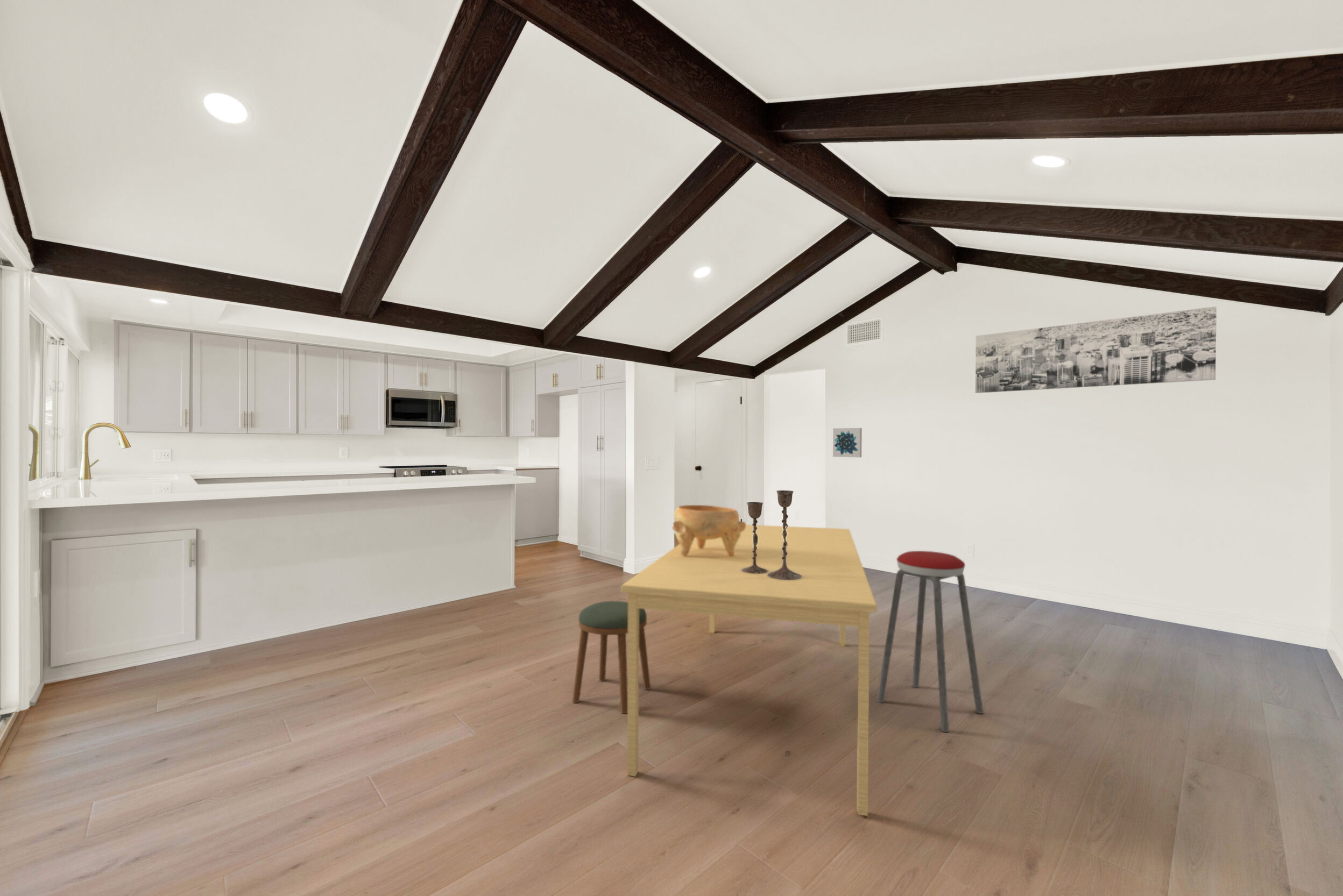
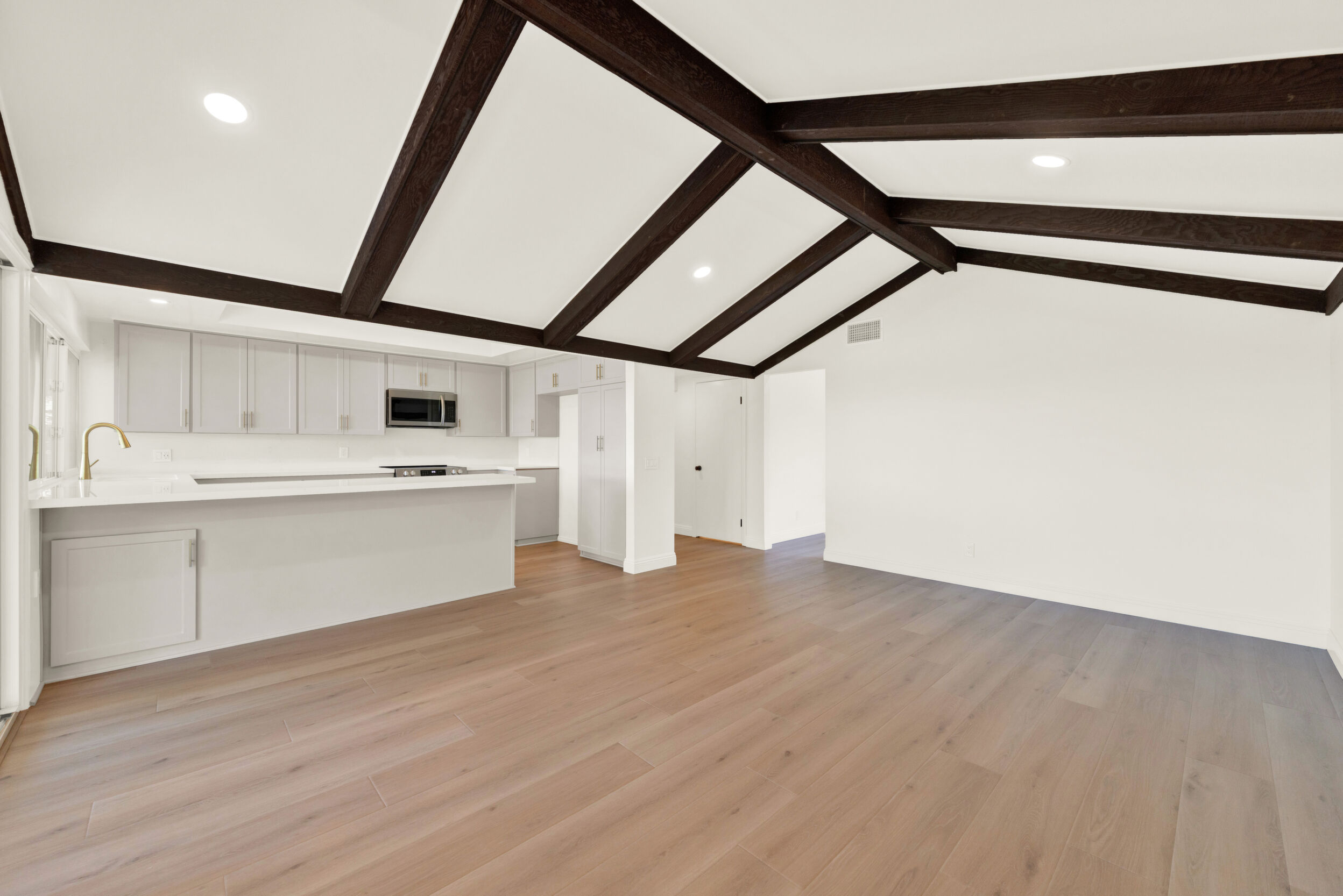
- music stool [876,550,984,733]
- stool [572,601,651,714]
- dining table [620,524,877,816]
- candlestick [741,490,802,580]
- wall art [832,428,863,458]
- decorative bowl [671,504,746,556]
- wall art [975,306,1217,394]
